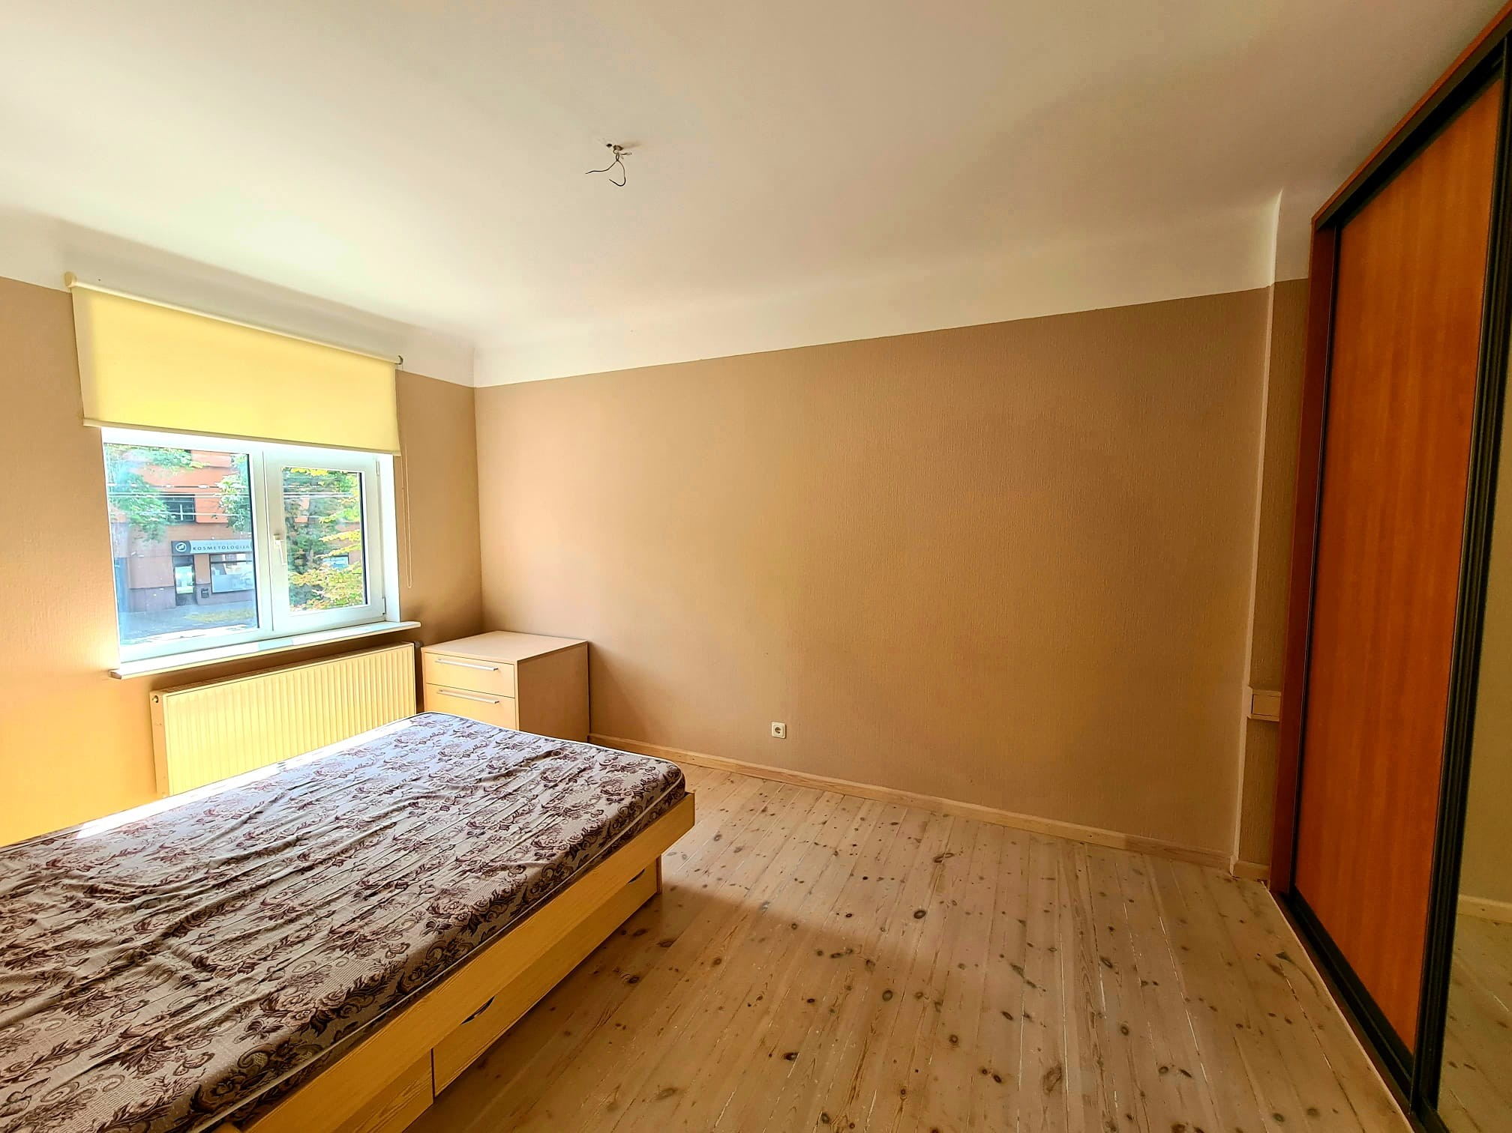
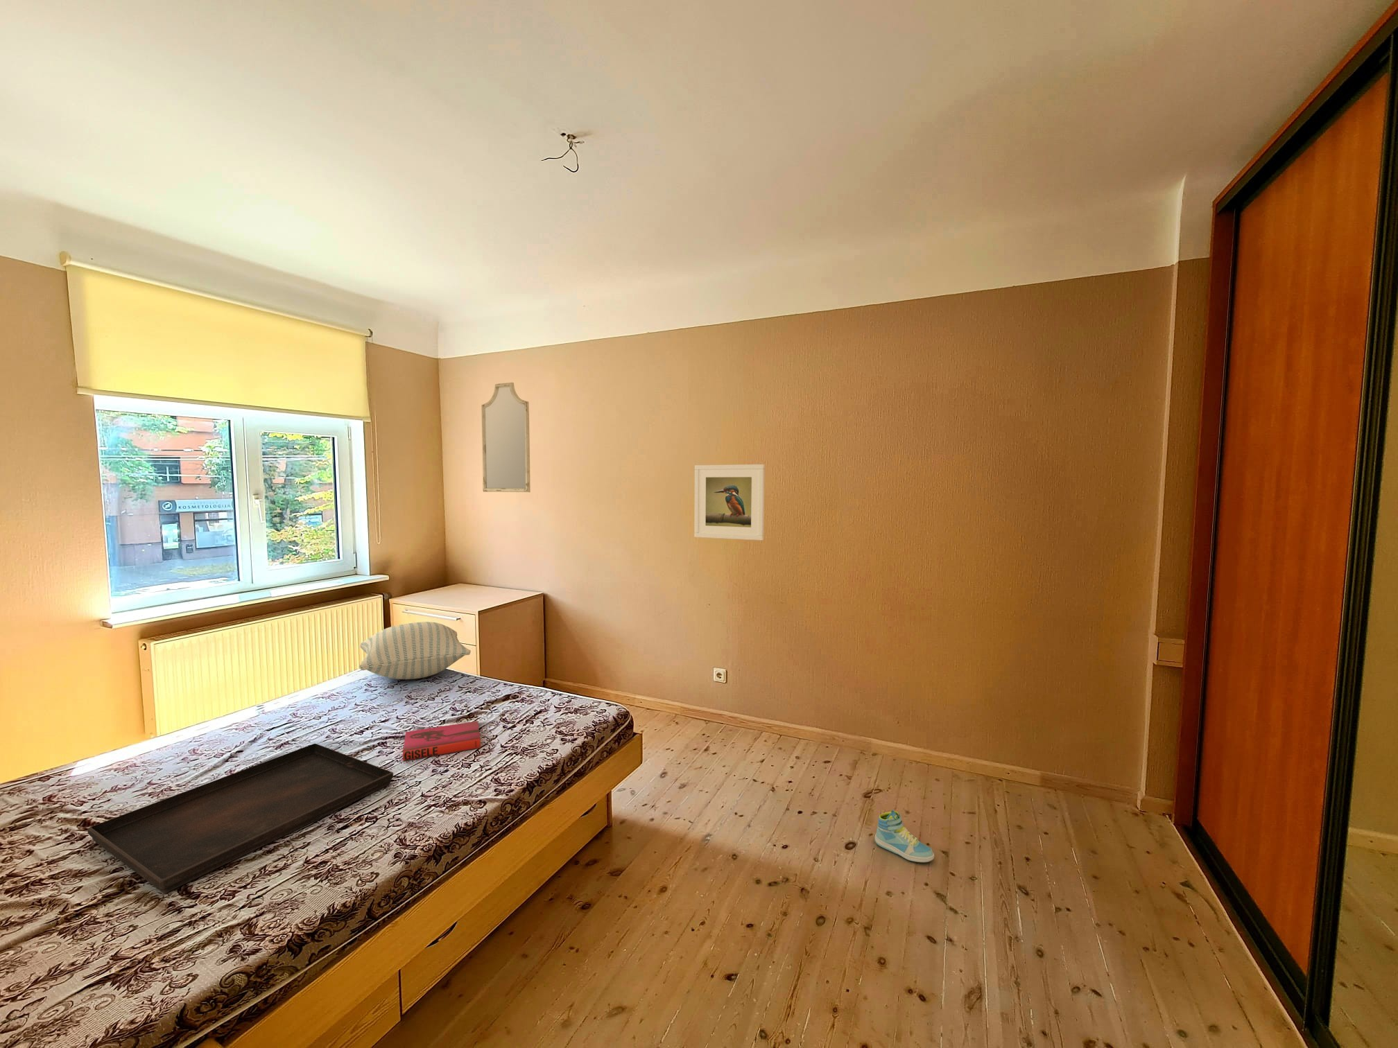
+ serving tray [87,743,394,894]
+ hardback book [402,720,481,762]
+ sneaker [874,809,935,863]
+ home mirror [481,382,532,493]
+ pillow [359,621,471,680]
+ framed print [693,463,765,542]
